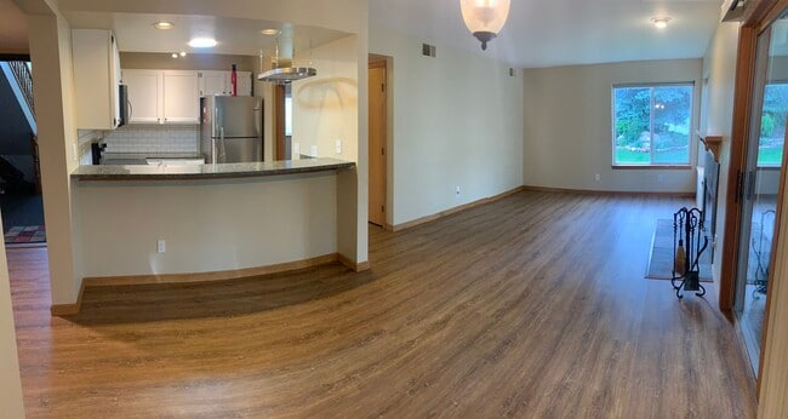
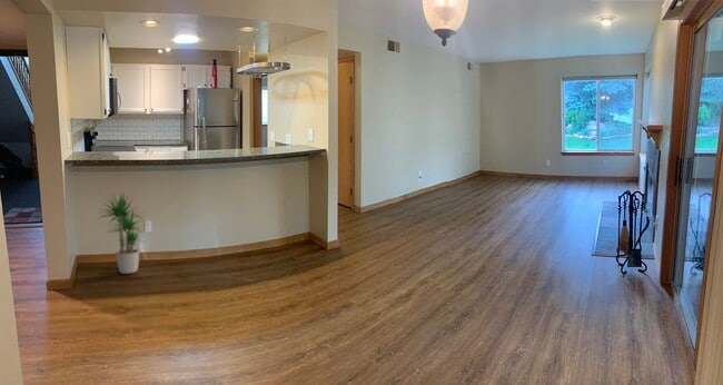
+ potted plant [95,189,150,275]
